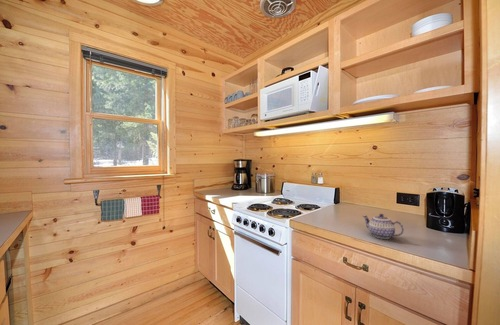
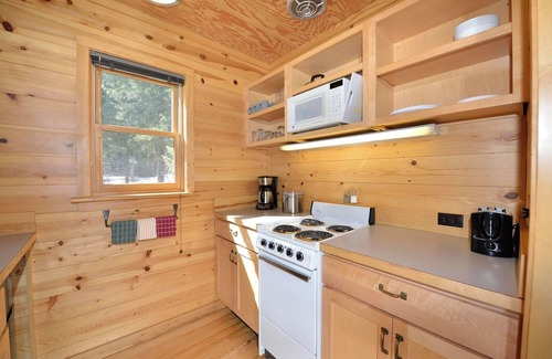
- teapot [362,213,405,240]
